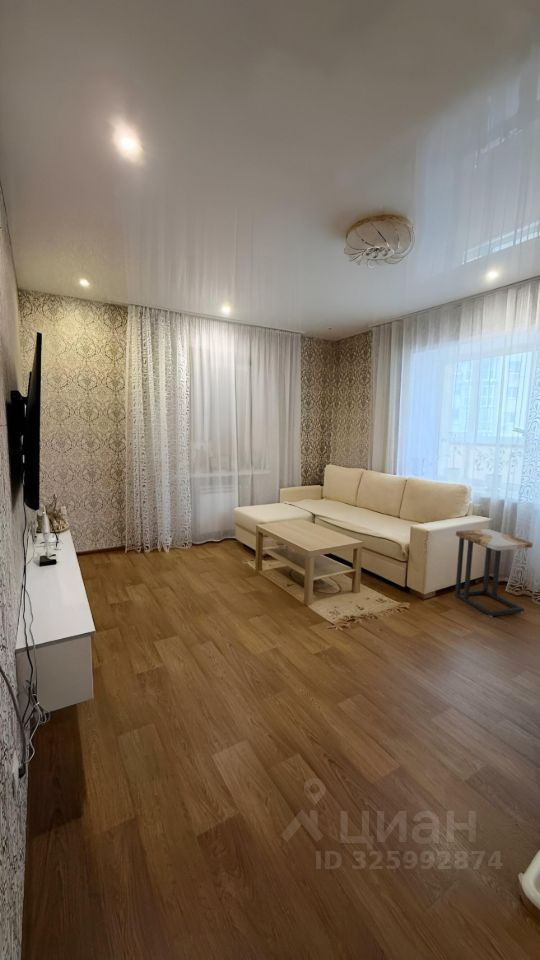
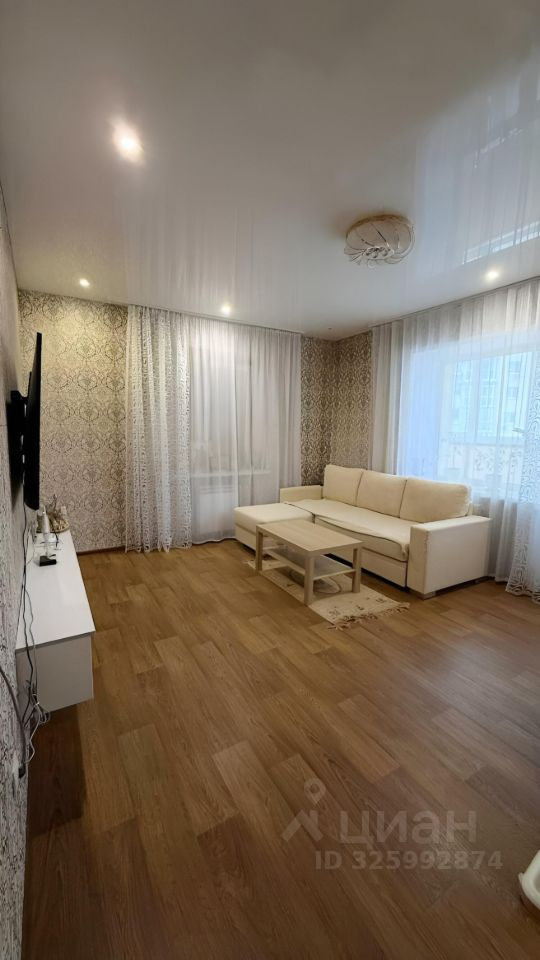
- side table [454,528,534,618]
